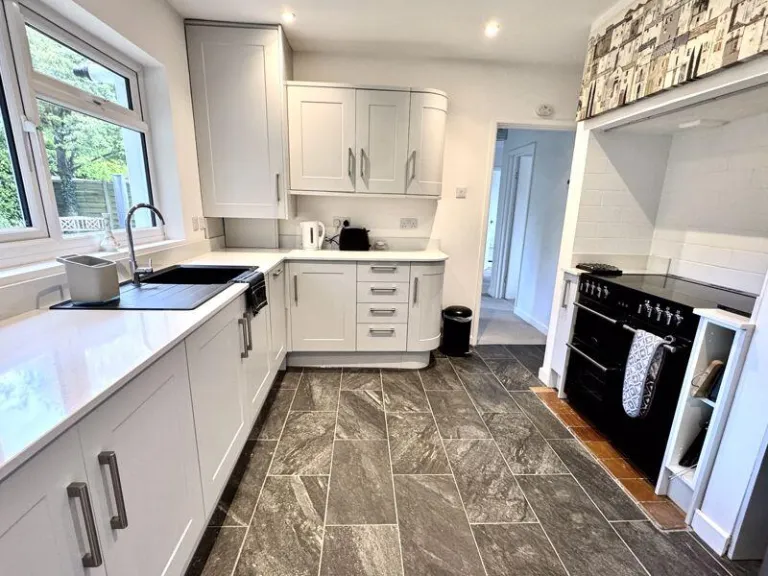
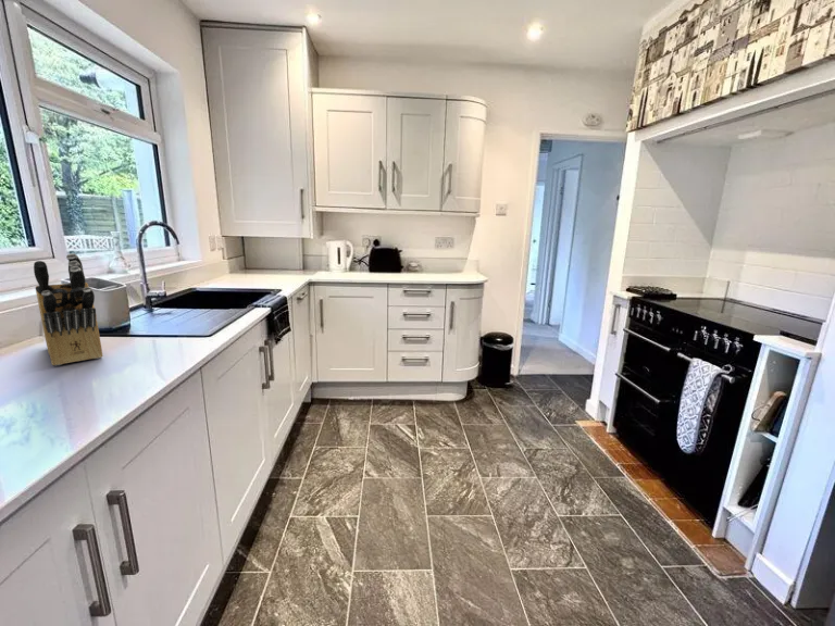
+ knife block [33,252,103,366]
